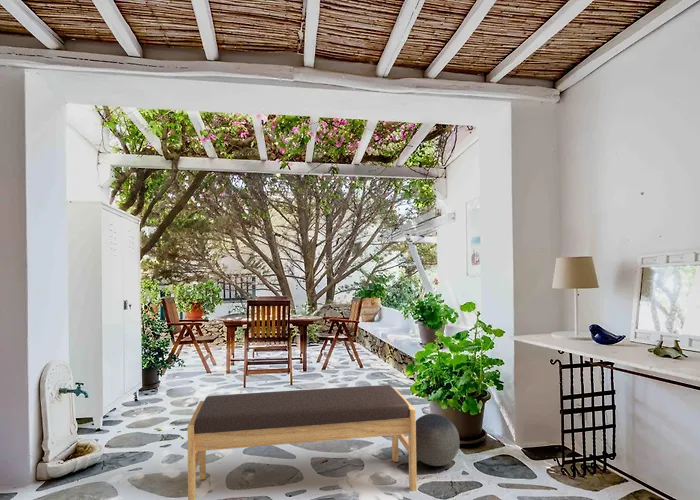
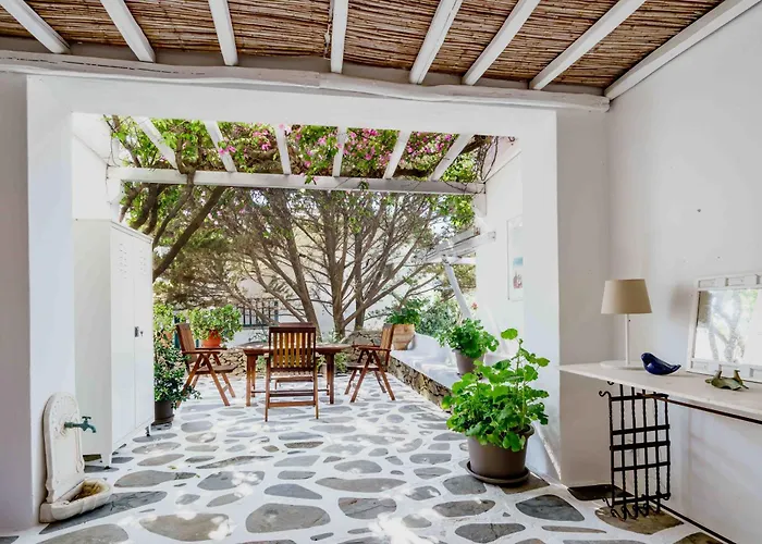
- bench [187,384,418,500]
- ball [416,413,461,467]
